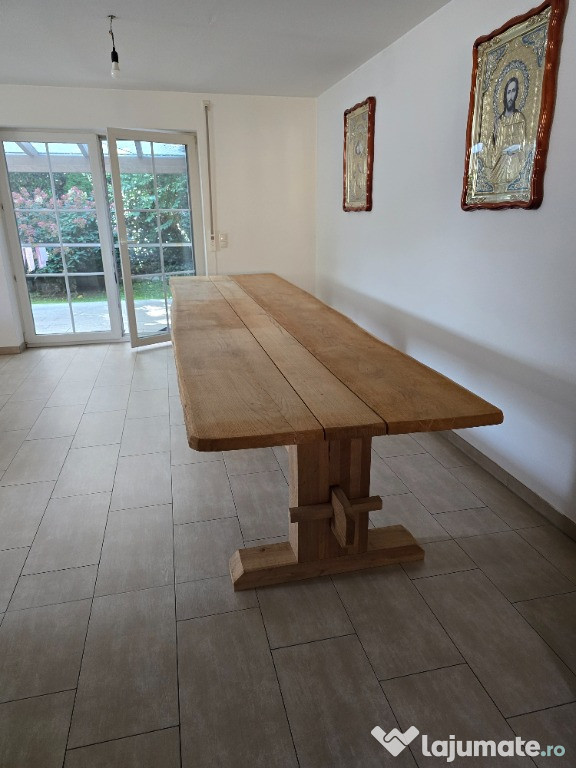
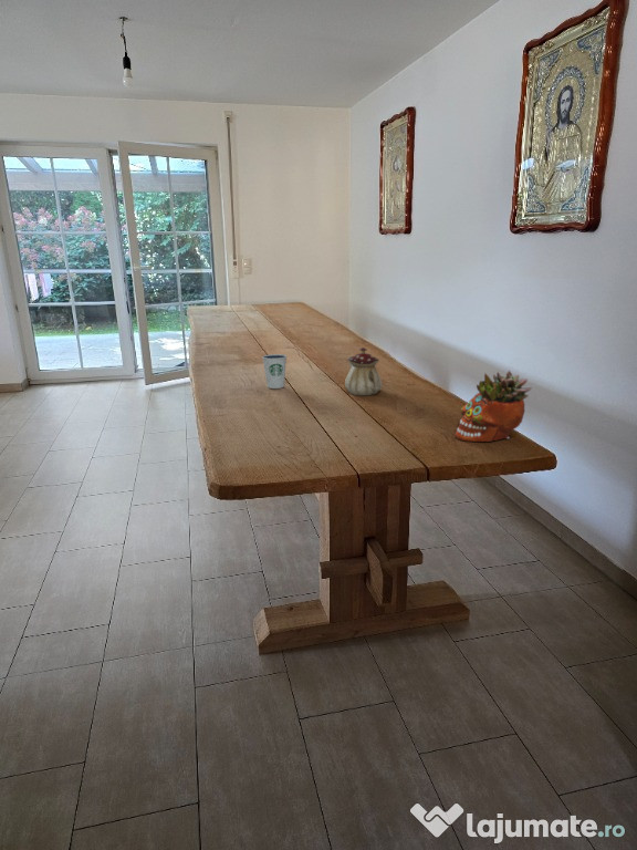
+ dixie cup [261,353,288,390]
+ succulent planter [455,370,533,443]
+ teapot [344,346,383,396]
